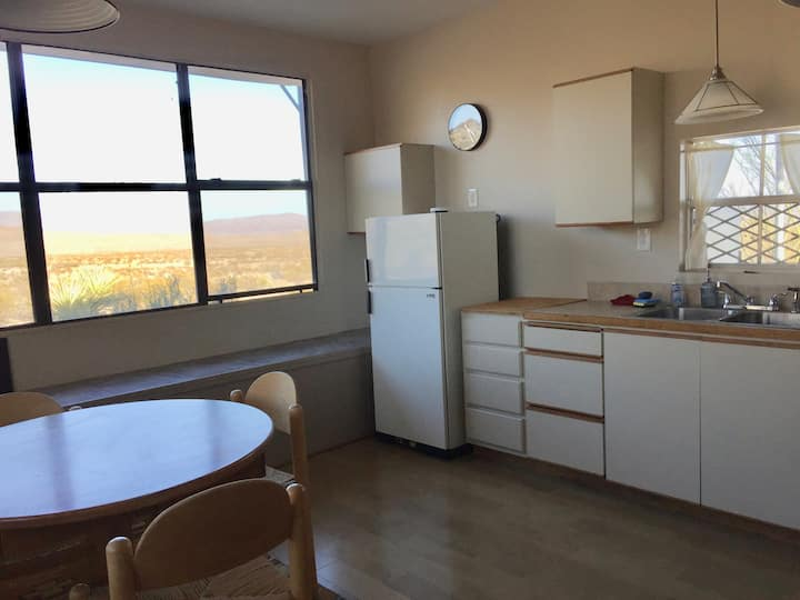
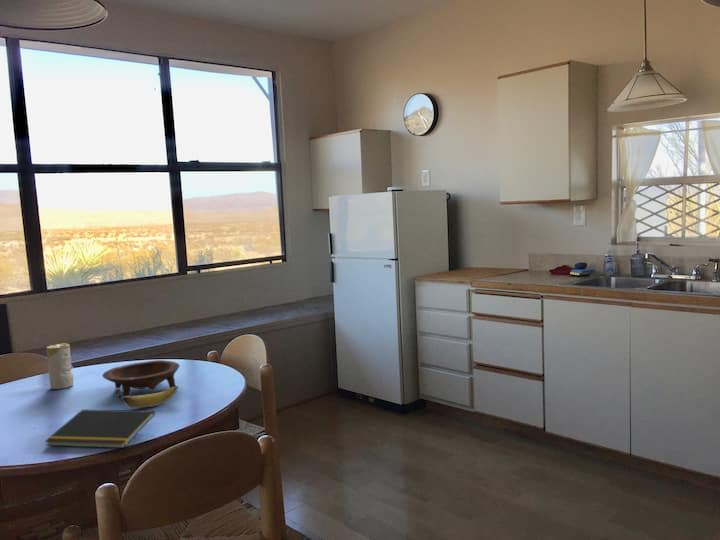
+ banana [113,385,179,409]
+ candle [45,343,75,390]
+ bowl [101,359,181,397]
+ notepad [44,409,156,449]
